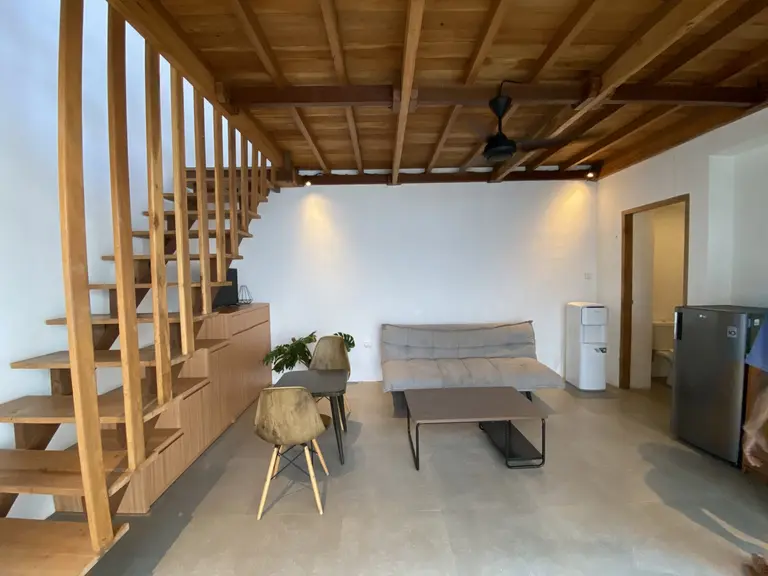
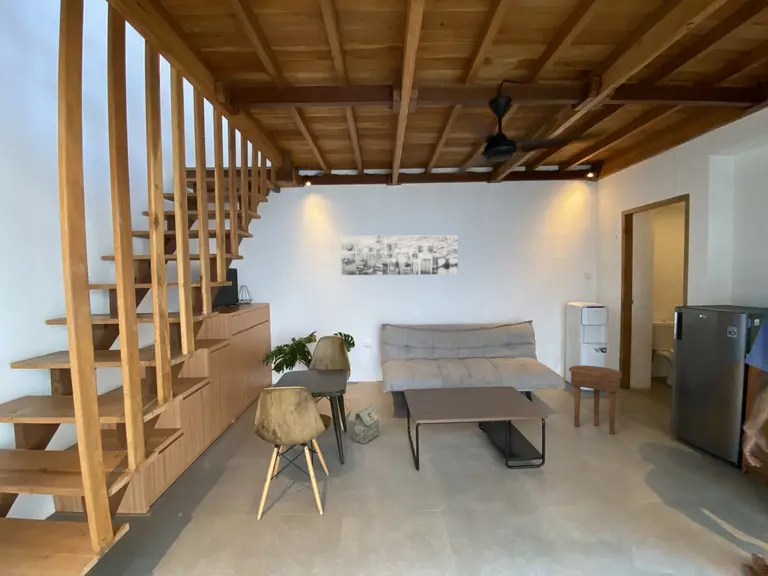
+ bag [352,404,380,445]
+ side table [568,364,623,435]
+ wall art [340,234,459,276]
